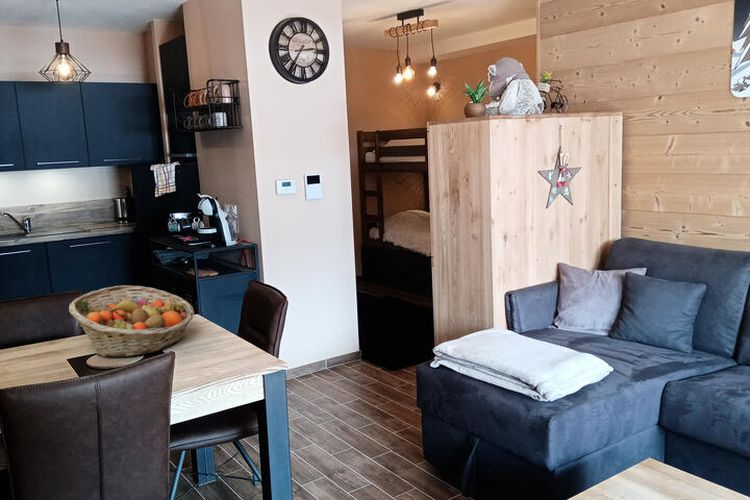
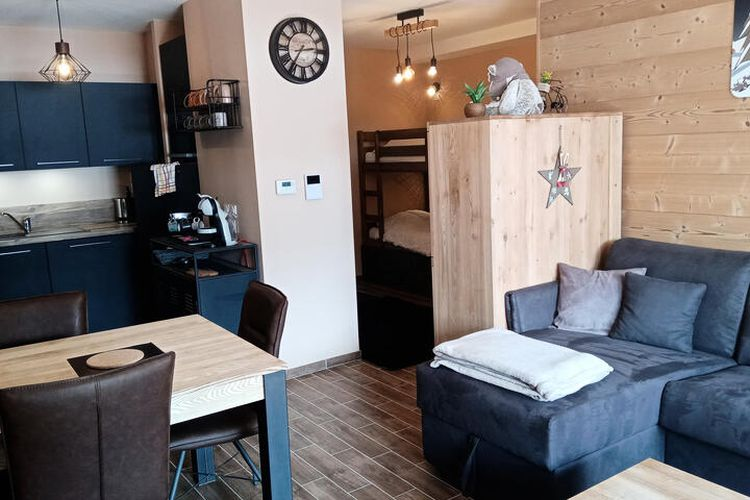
- fruit basket [68,284,195,358]
